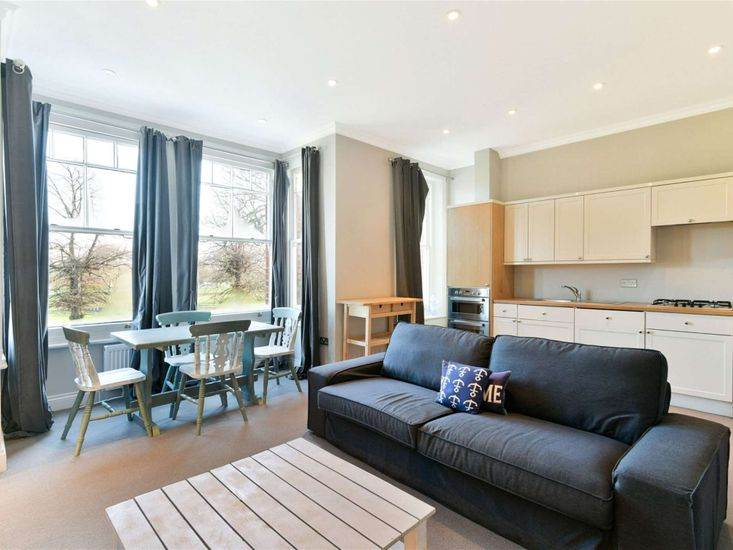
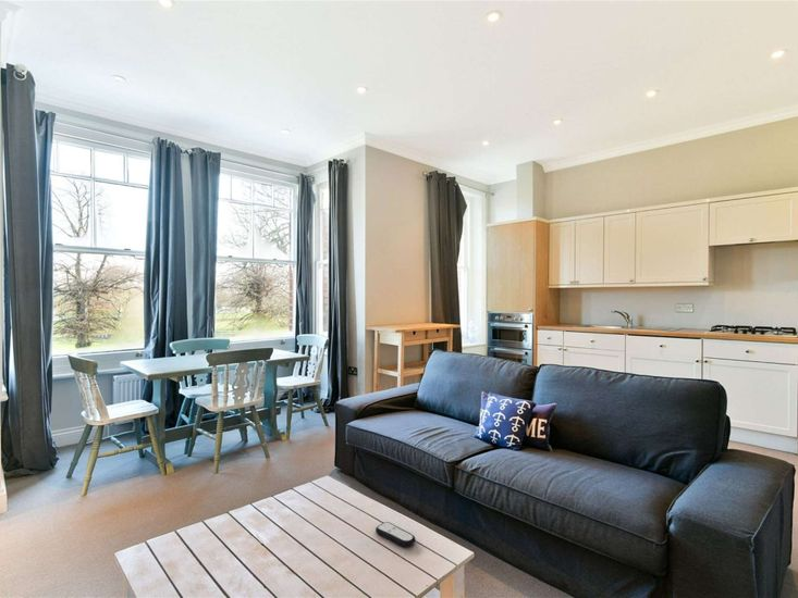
+ remote control [375,521,416,548]
